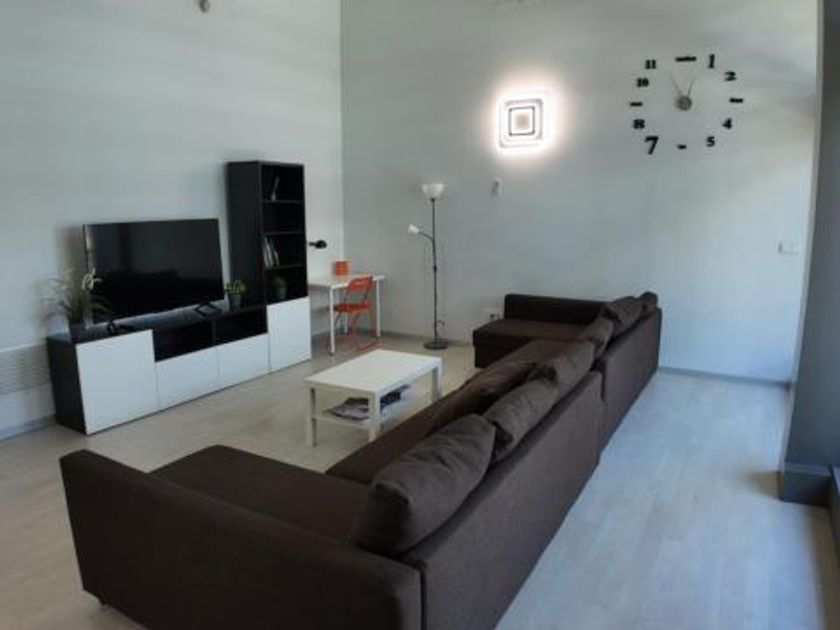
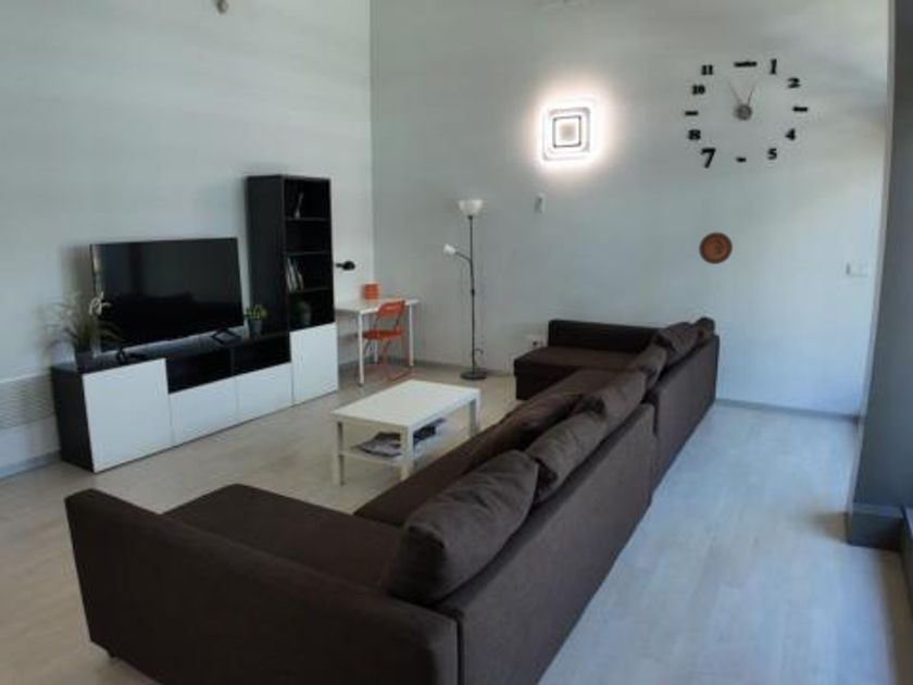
+ decorative plate [698,232,734,265]
